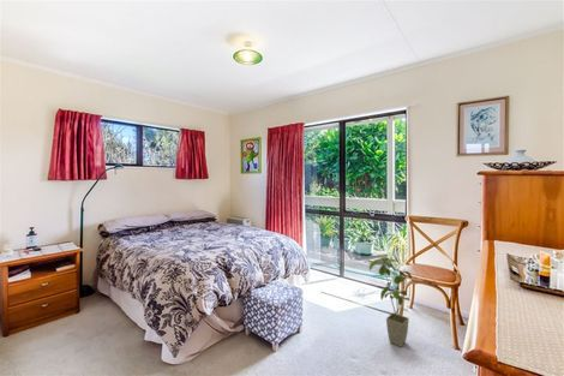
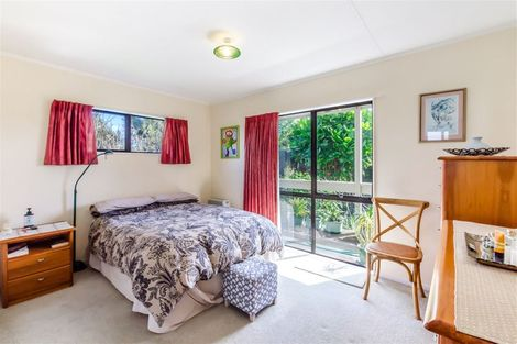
- house plant [368,256,413,348]
